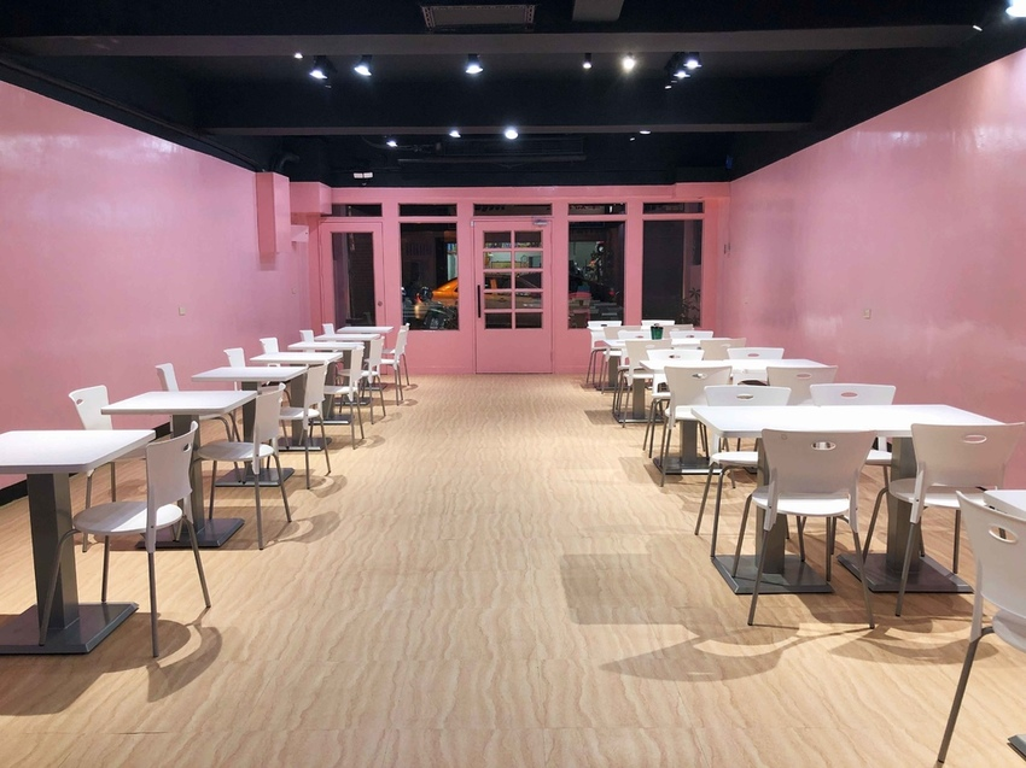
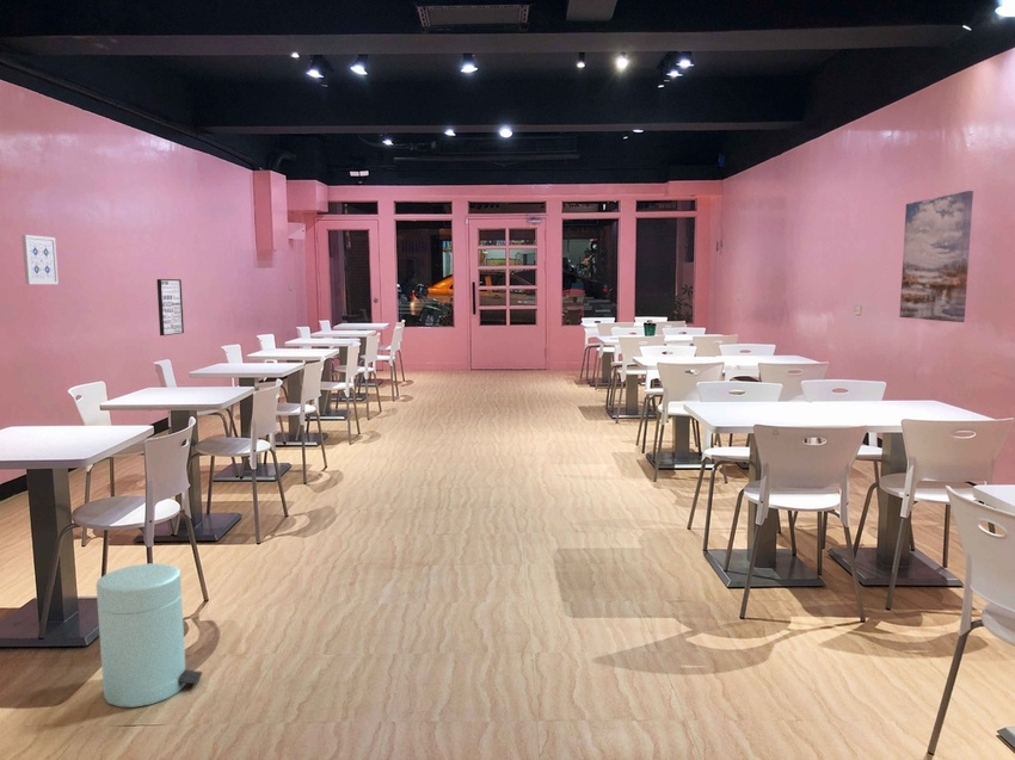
+ wall art [20,234,60,285]
+ wall art [155,278,185,336]
+ wall art [898,190,974,323]
+ trash can [96,562,203,709]
